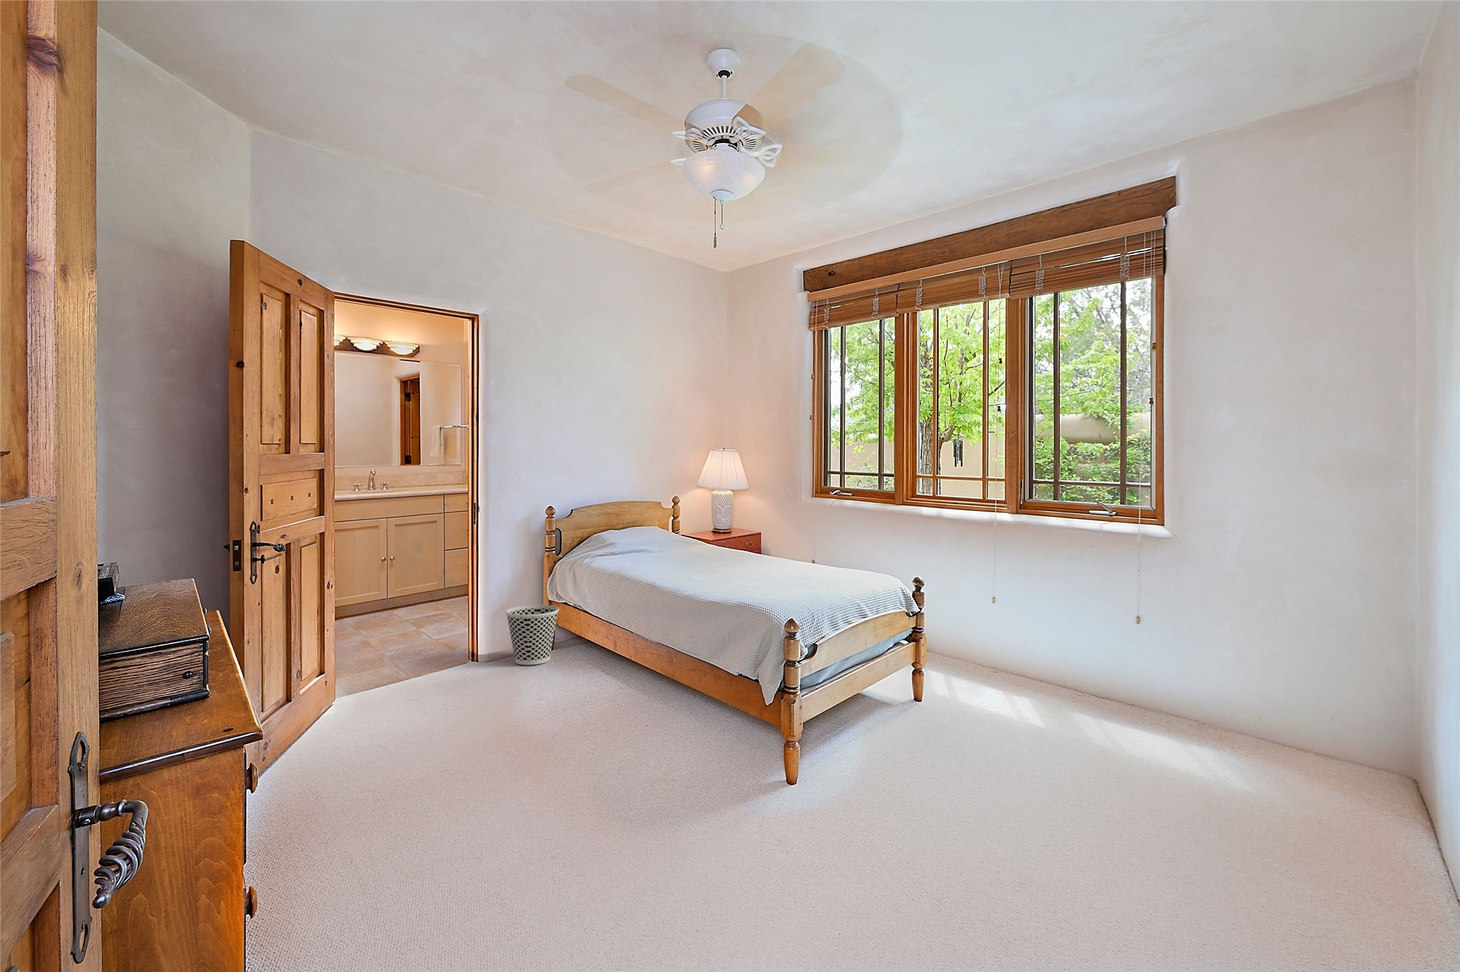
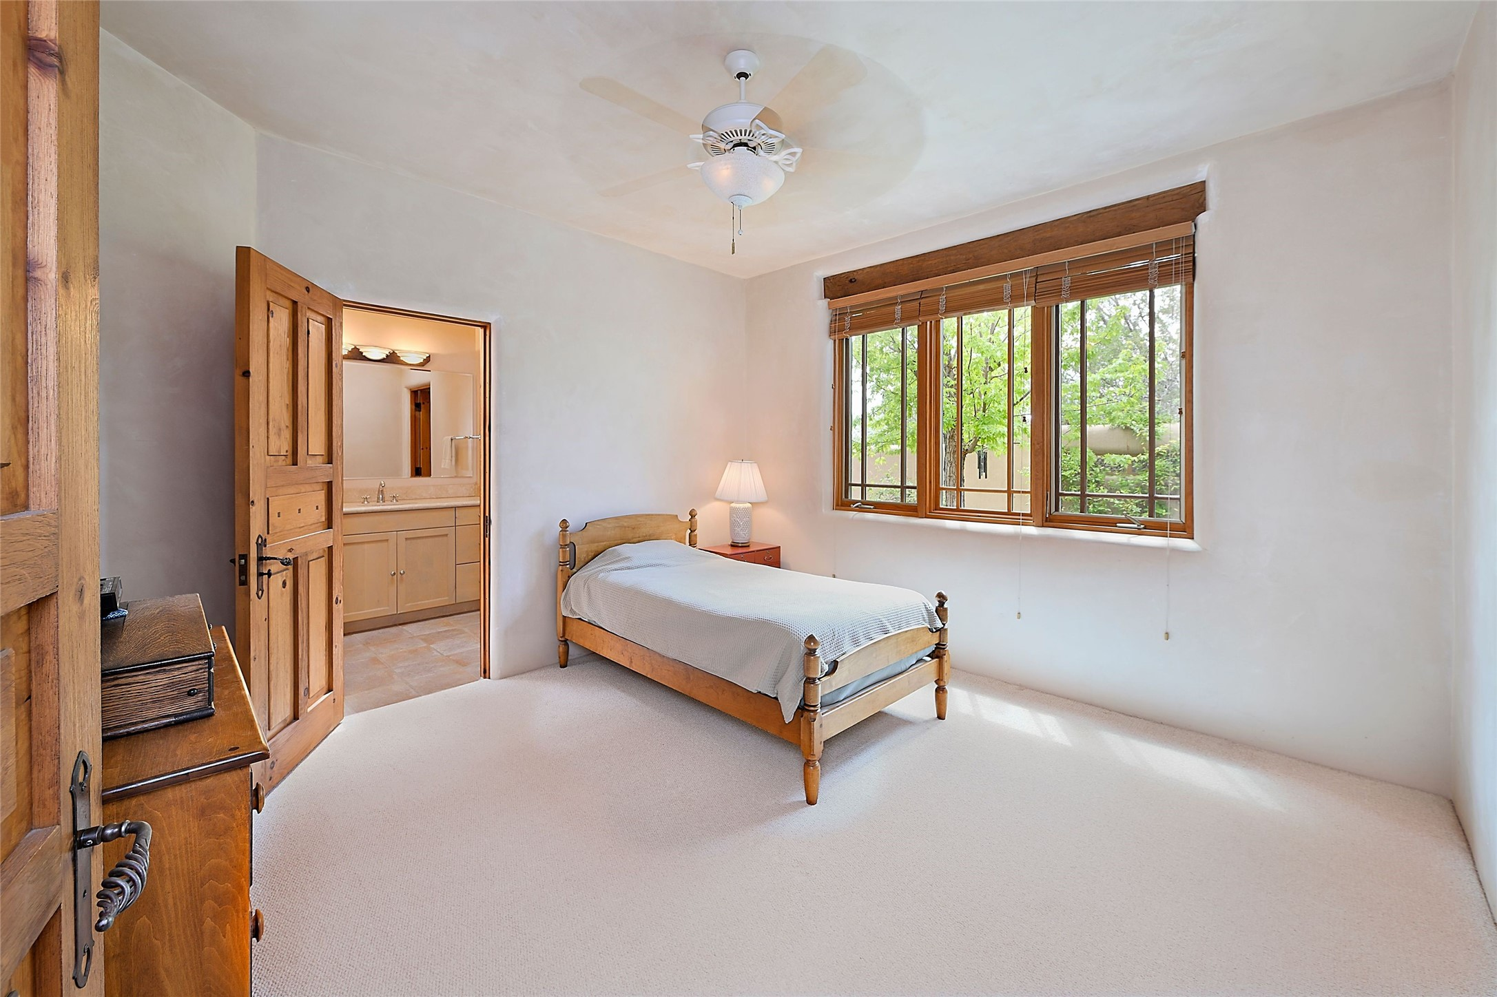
- wastebasket [505,604,560,665]
